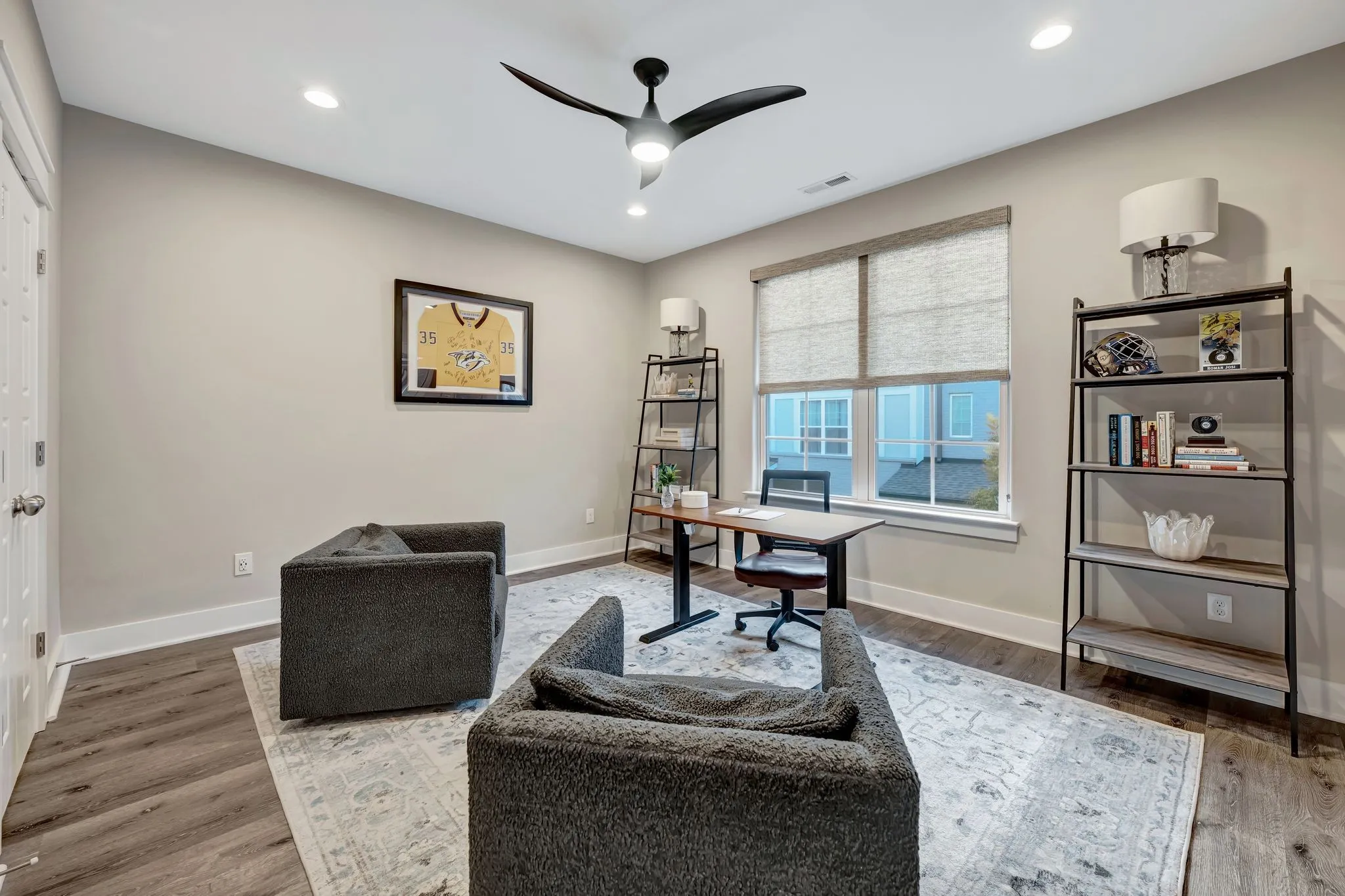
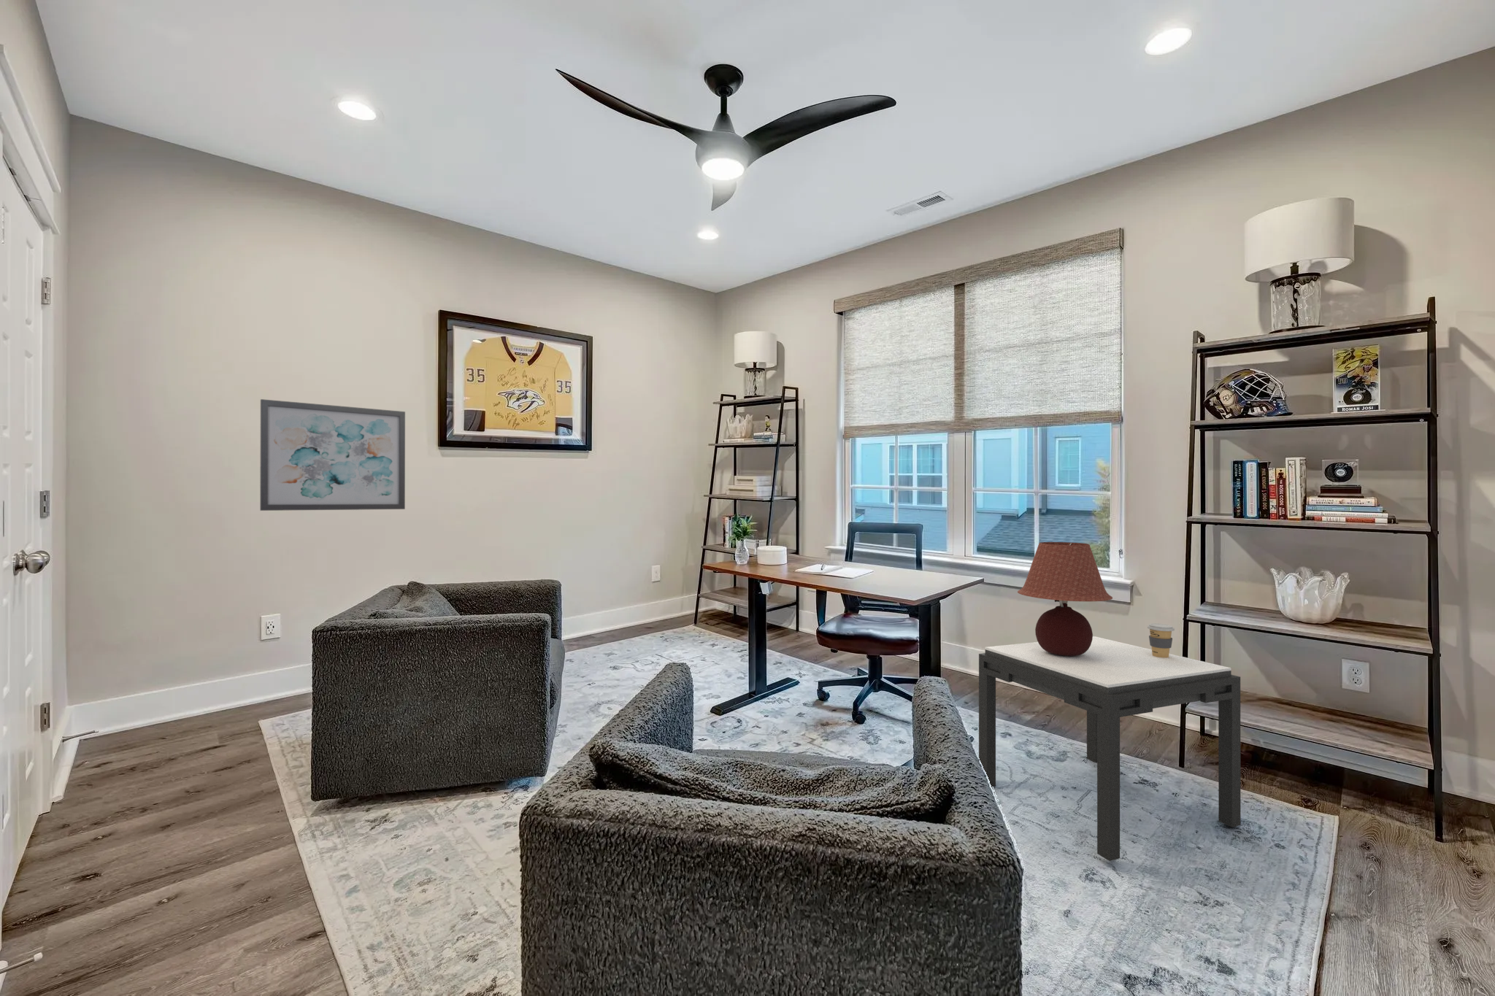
+ wall art [259,398,406,511]
+ table lamp [1017,541,1114,656]
+ side table [978,636,1242,861]
+ coffee cup [1147,622,1175,657]
